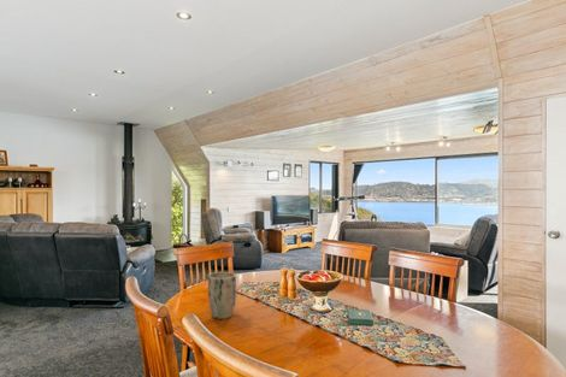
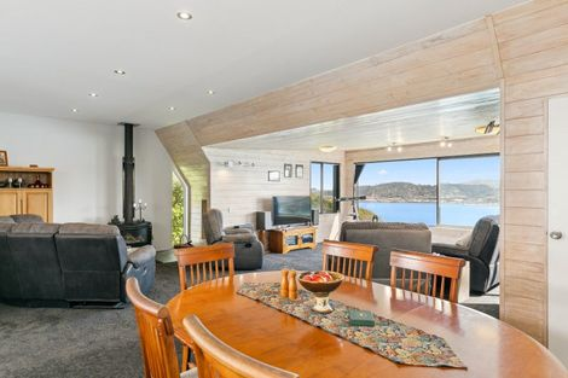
- plant pot [207,271,237,320]
